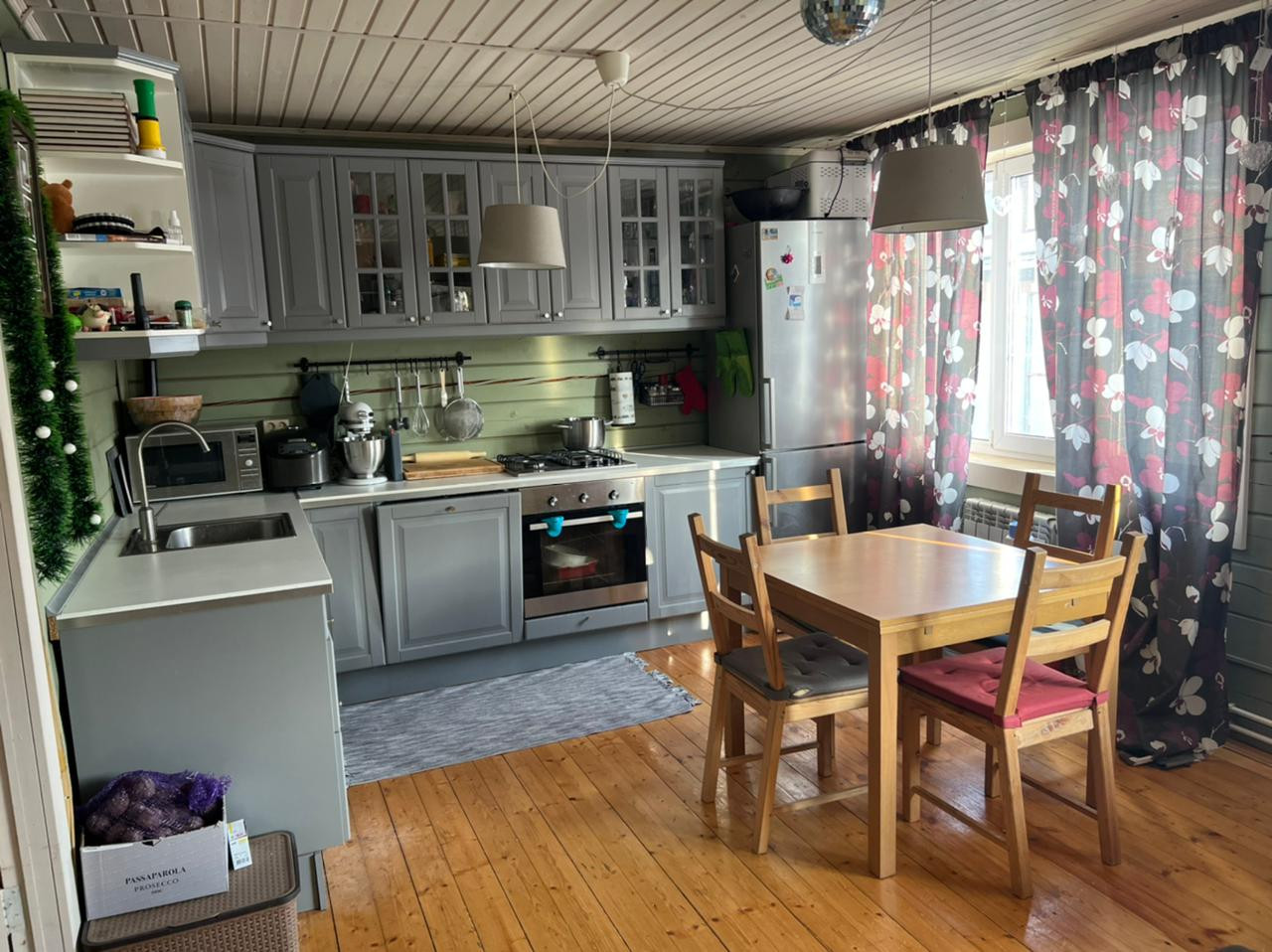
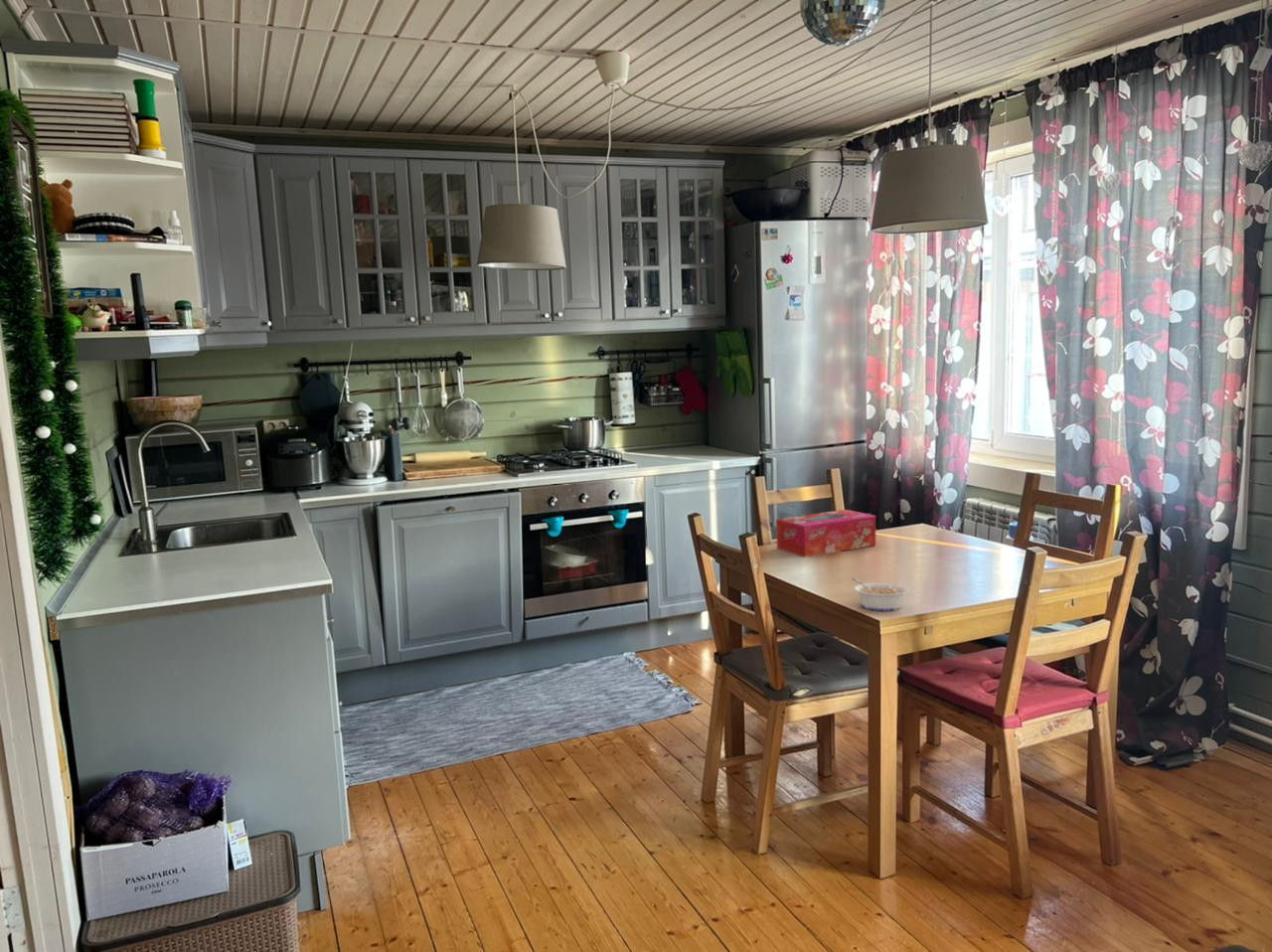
+ tissue box [775,509,876,558]
+ legume [851,577,910,612]
